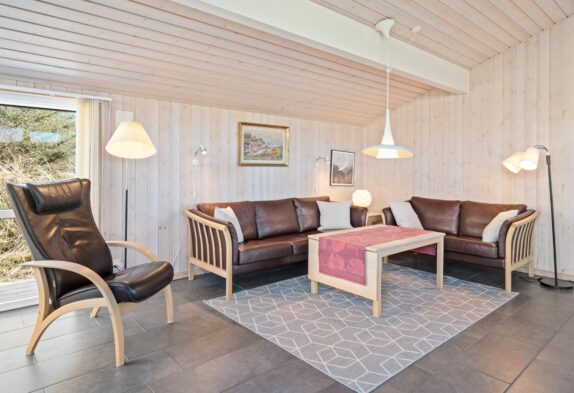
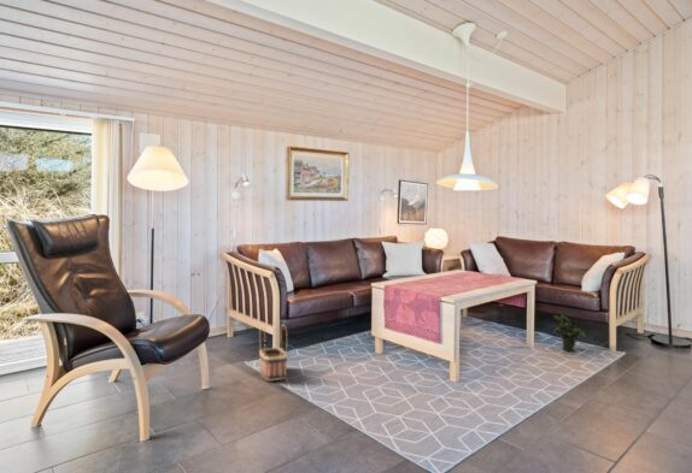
+ basket [258,324,289,382]
+ potted plant [553,314,594,353]
